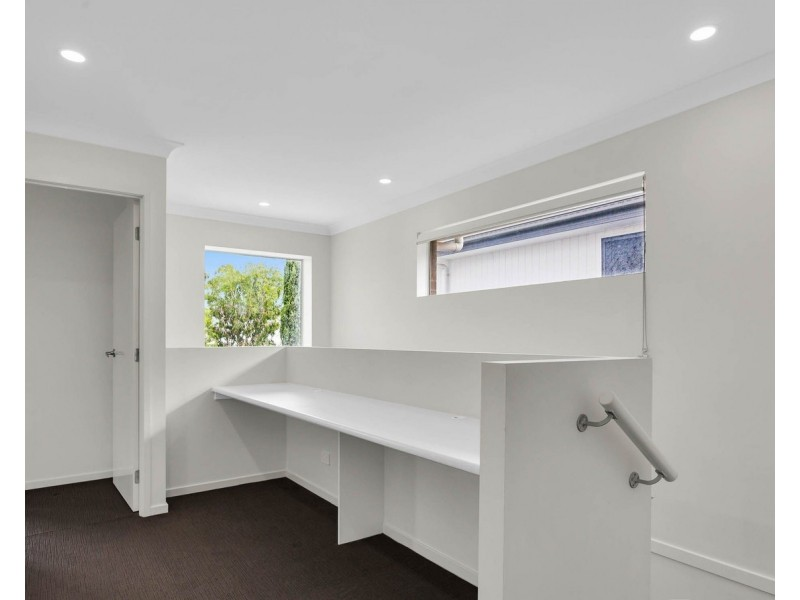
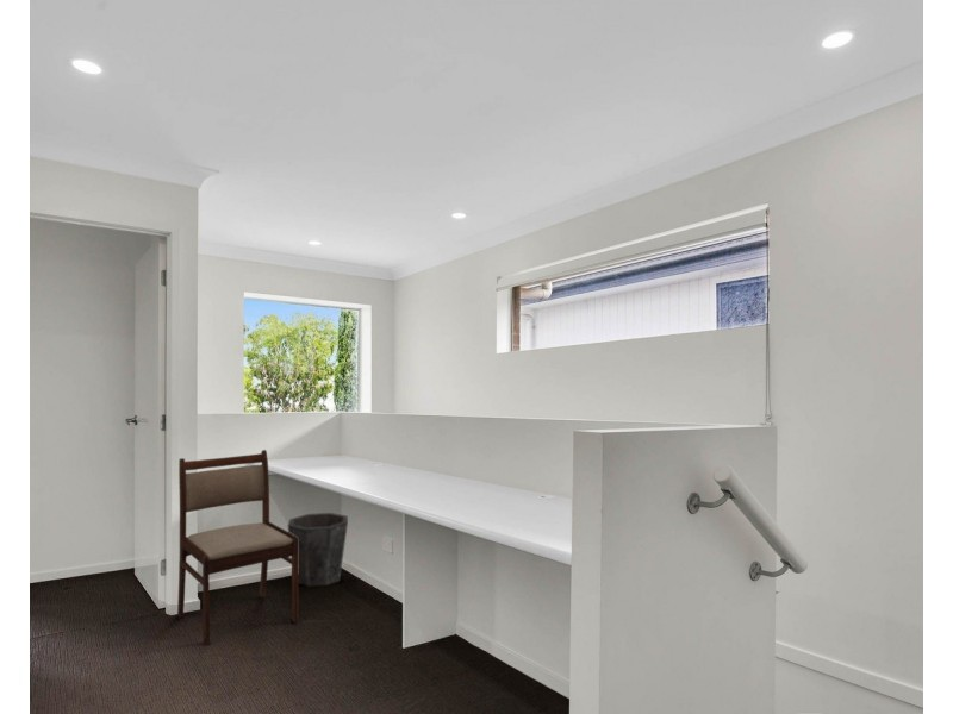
+ waste bin [287,512,349,588]
+ dining chair [176,449,300,646]
